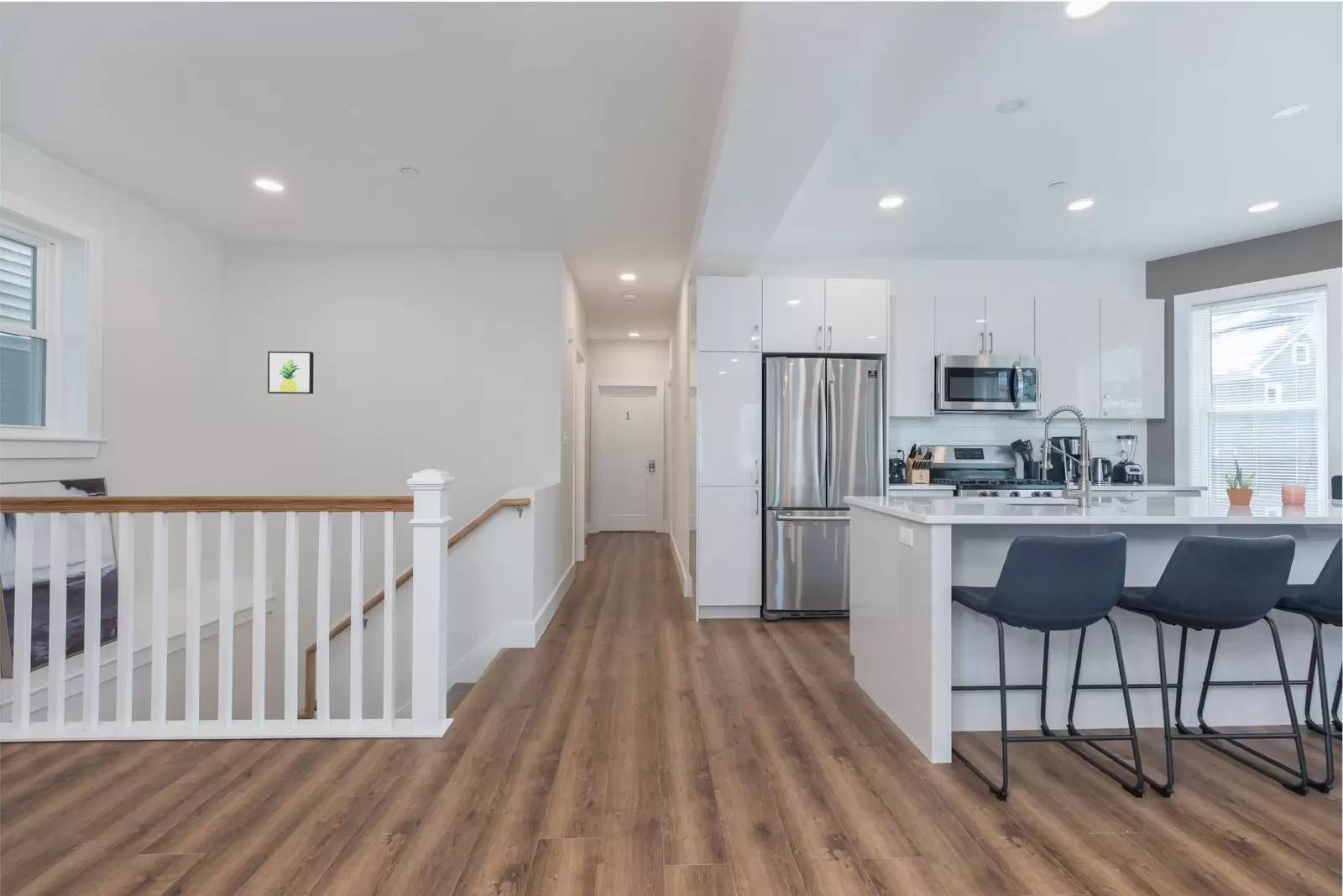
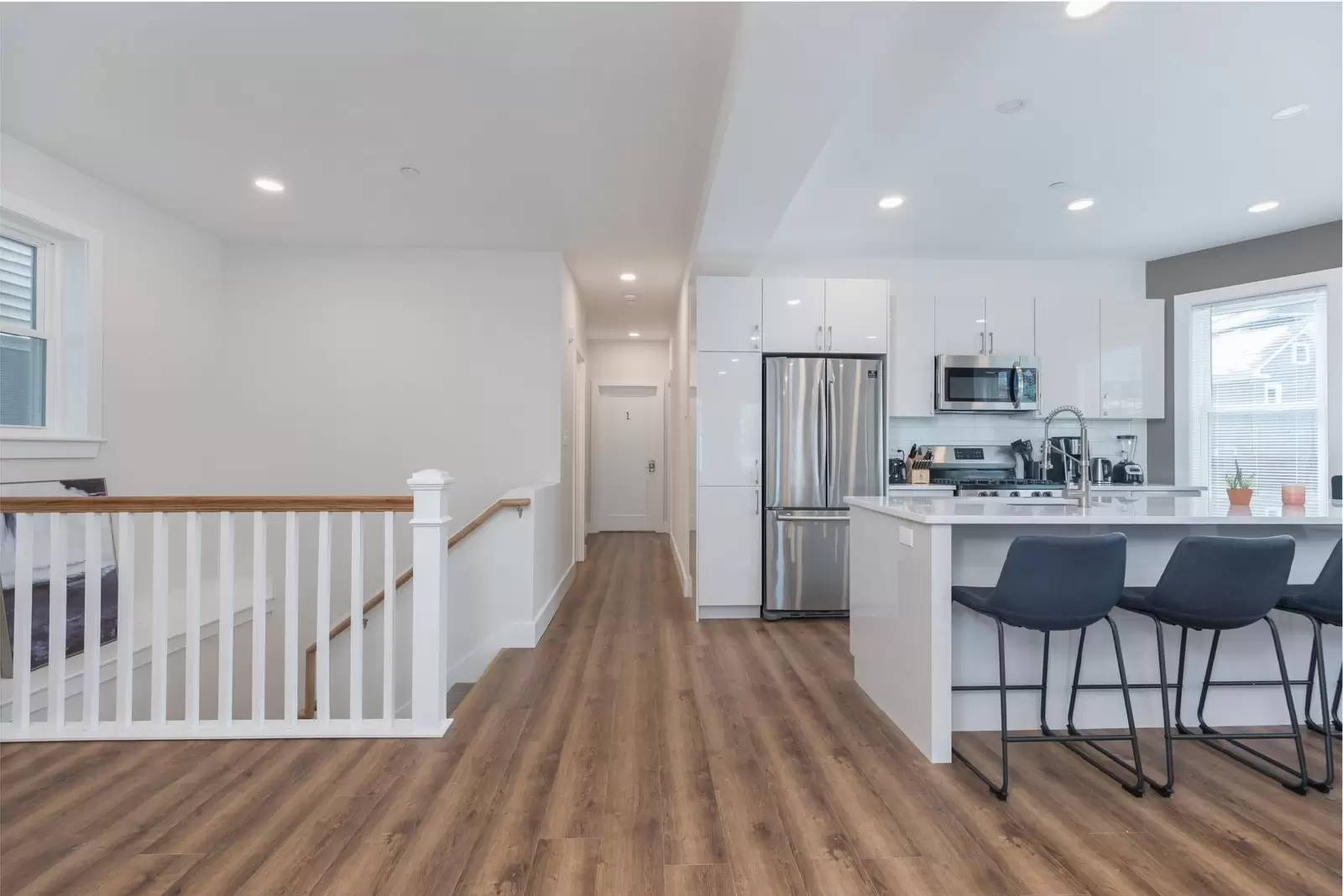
- wall art [267,351,315,394]
